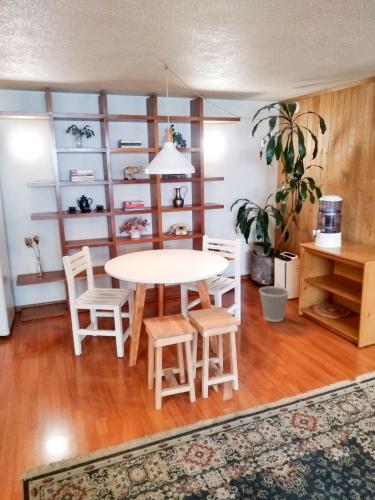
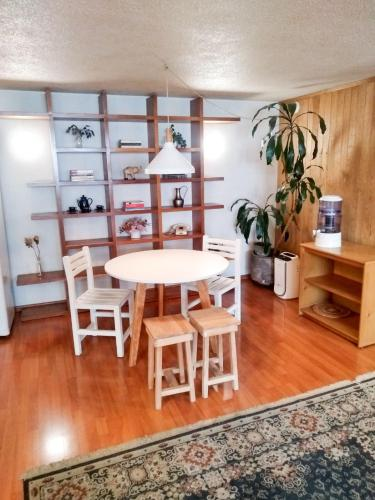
- wastebasket [258,285,291,323]
